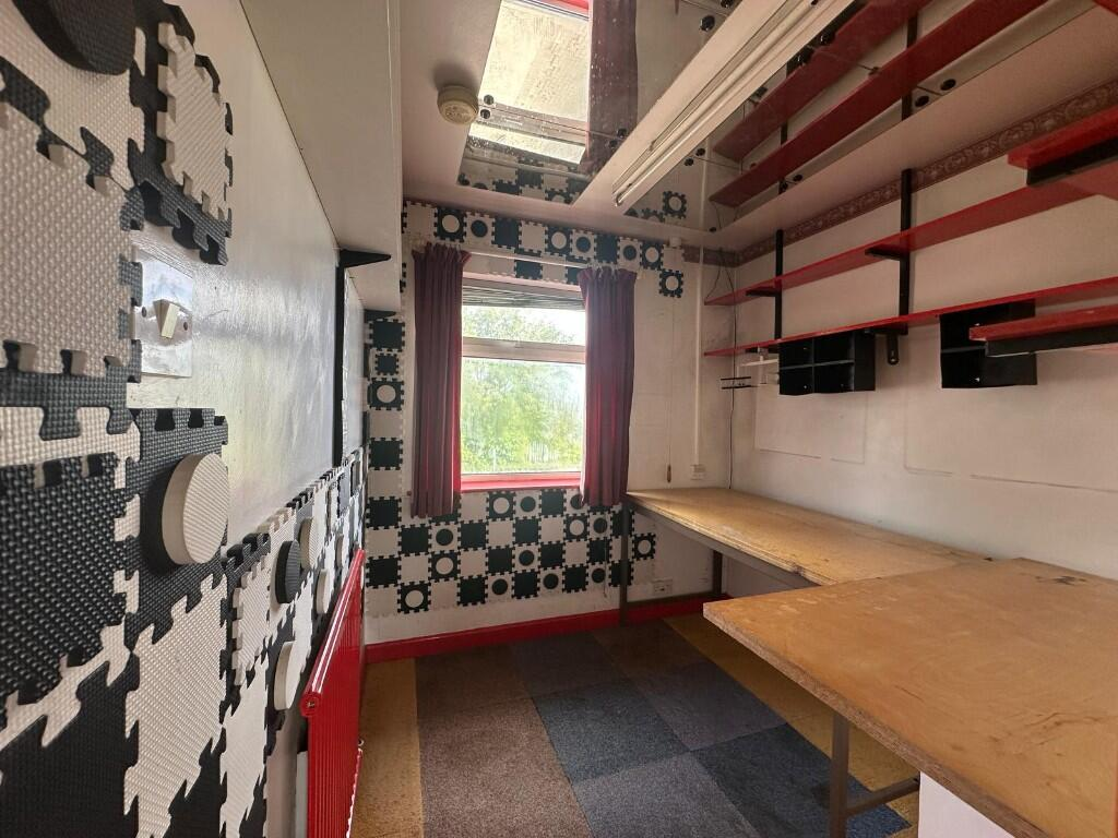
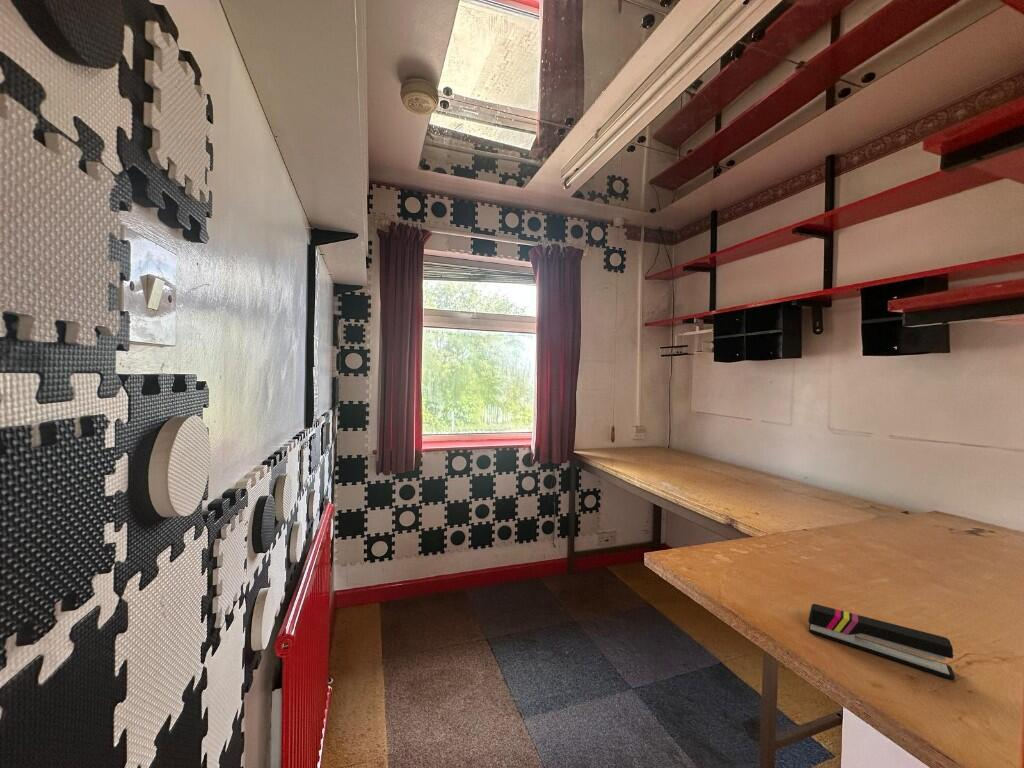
+ stapler [807,603,956,681]
